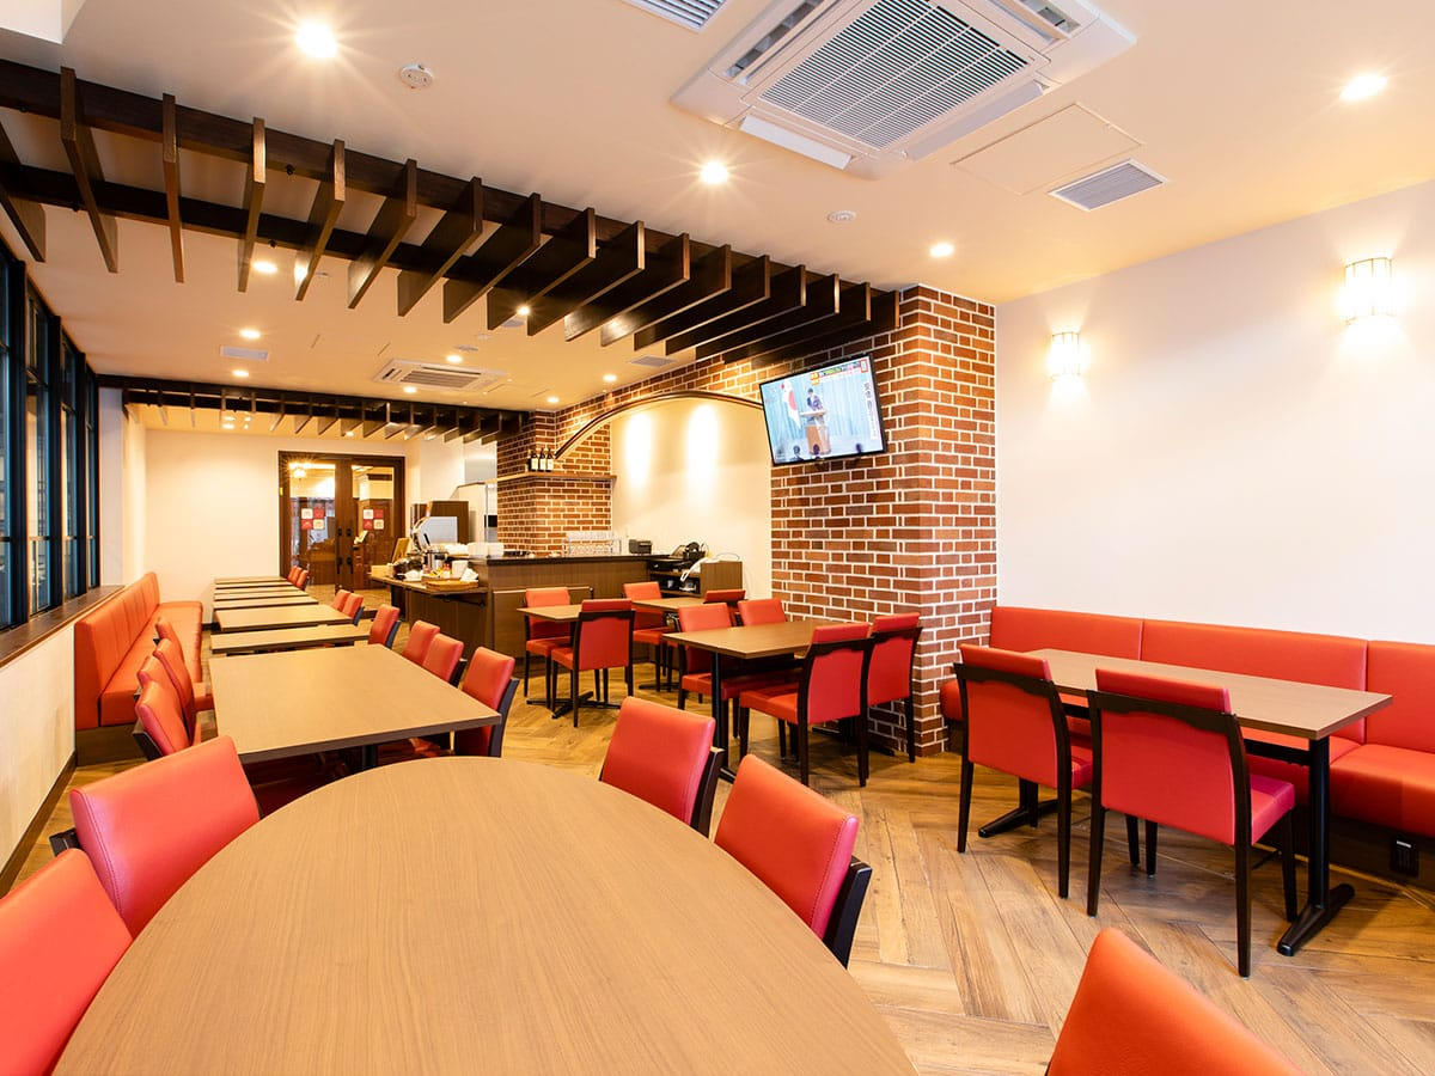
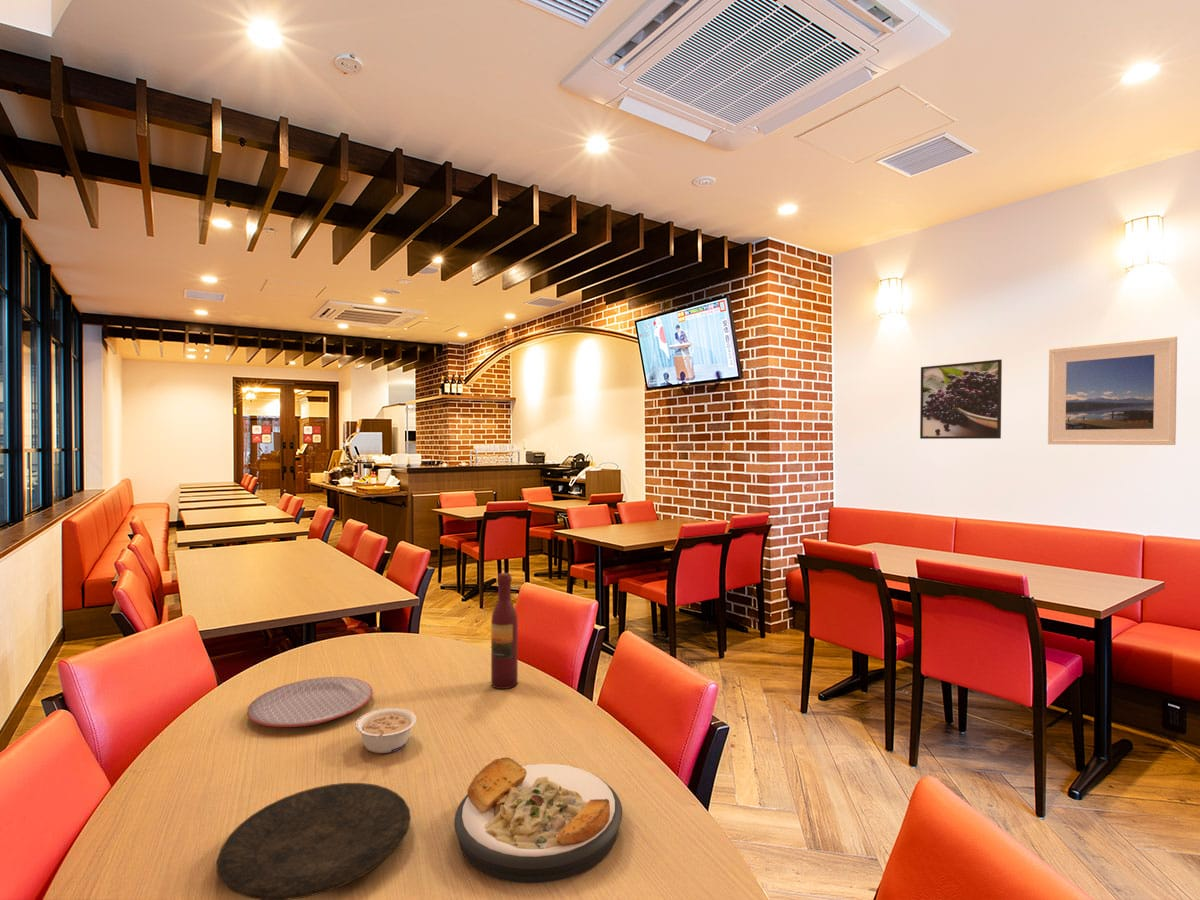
+ plate [216,782,412,900]
+ plate [453,756,623,884]
+ wine bottle [490,572,519,690]
+ plate [246,676,374,728]
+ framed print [919,358,1003,440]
+ legume [354,707,418,754]
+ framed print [1047,335,1178,446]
